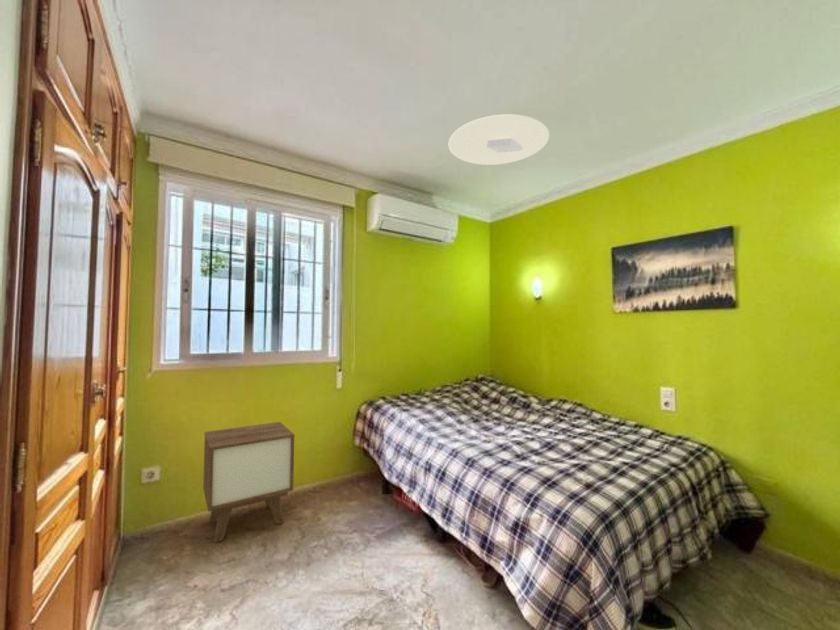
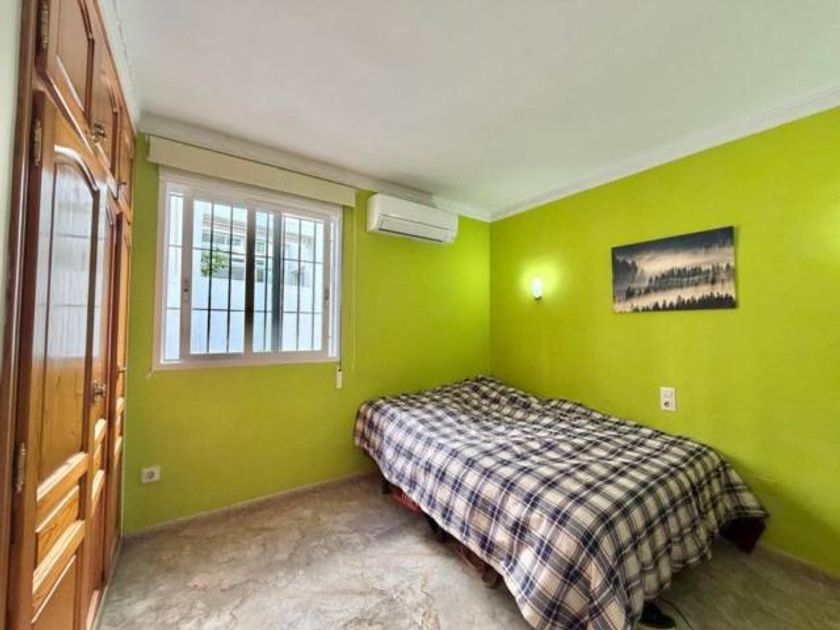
- nightstand [202,421,296,544]
- ceiling light [447,113,550,166]
